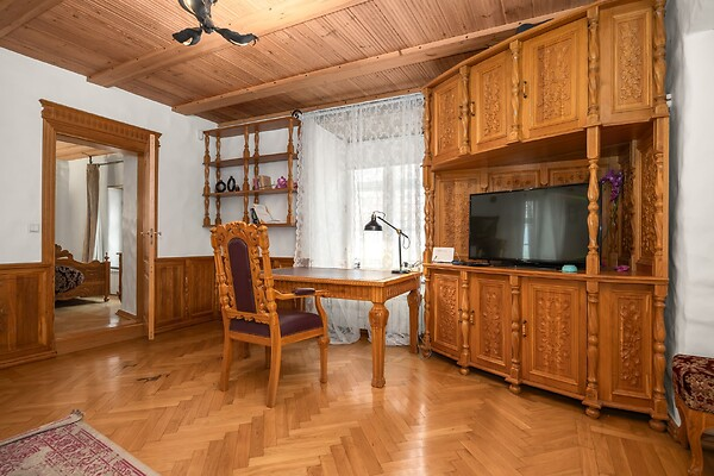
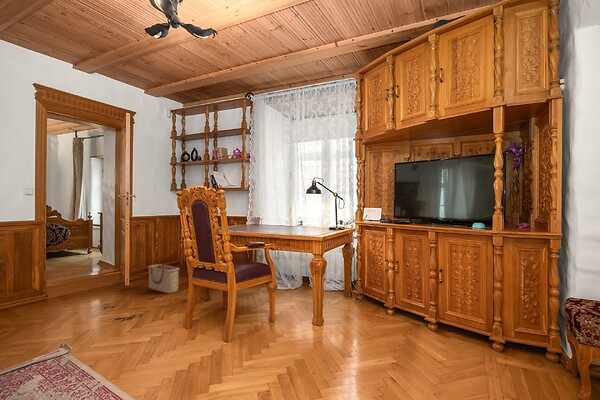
+ basket [147,263,181,294]
